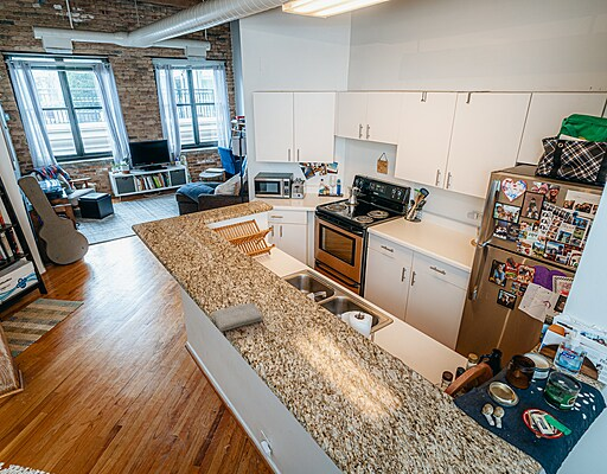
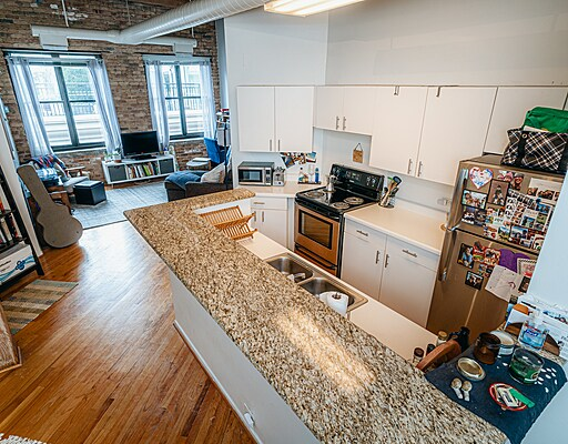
- washcloth [211,302,263,332]
